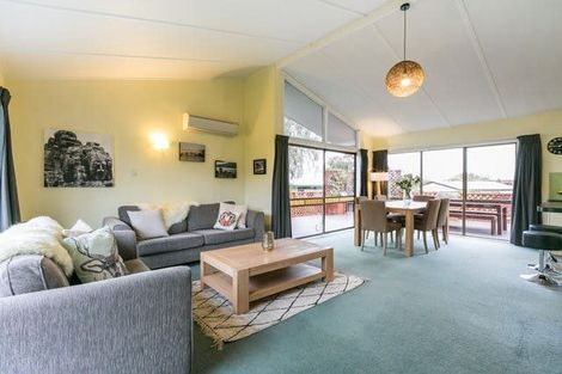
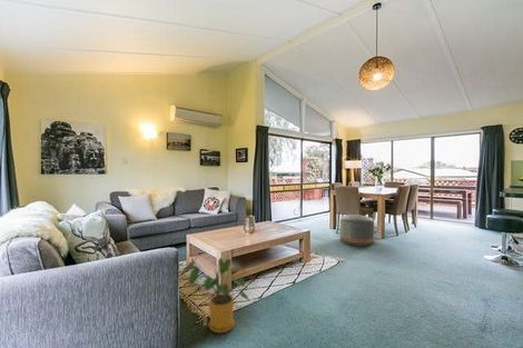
+ house plant [181,256,256,334]
+ pouf [339,213,375,247]
